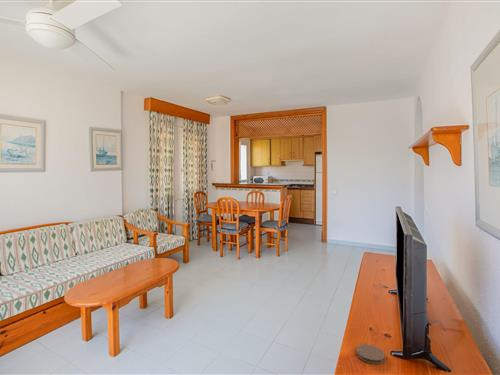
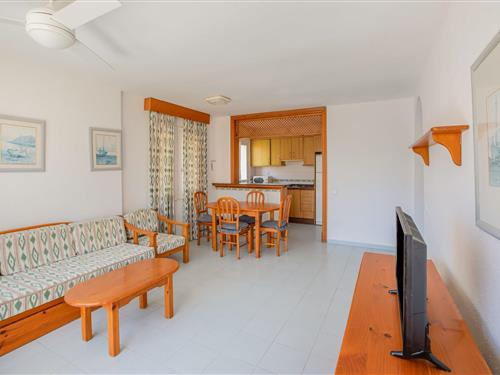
- coaster [355,343,386,365]
